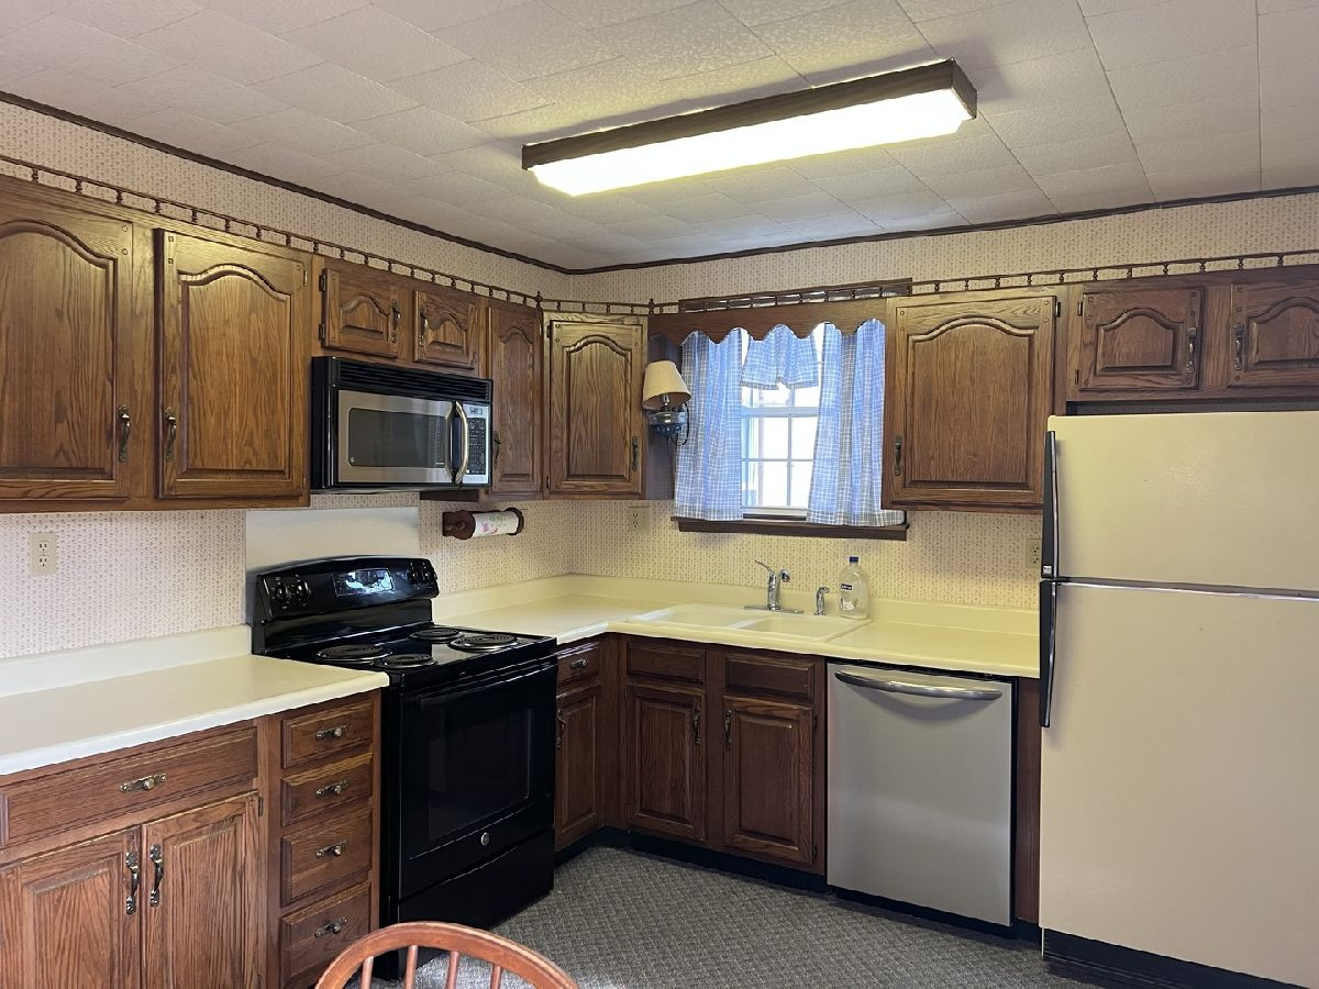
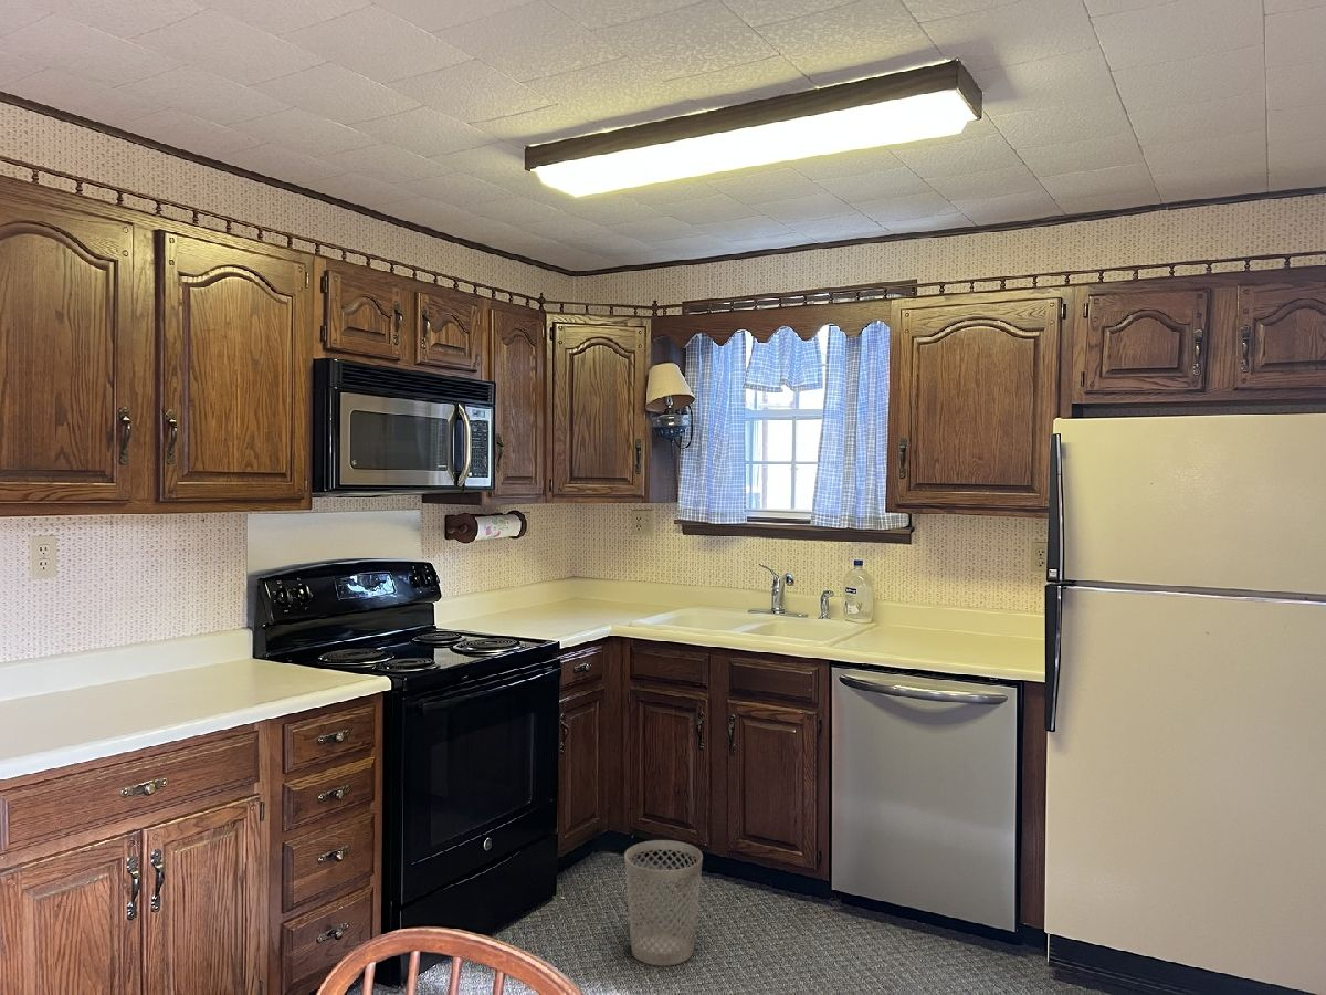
+ wastebasket [623,839,704,967]
